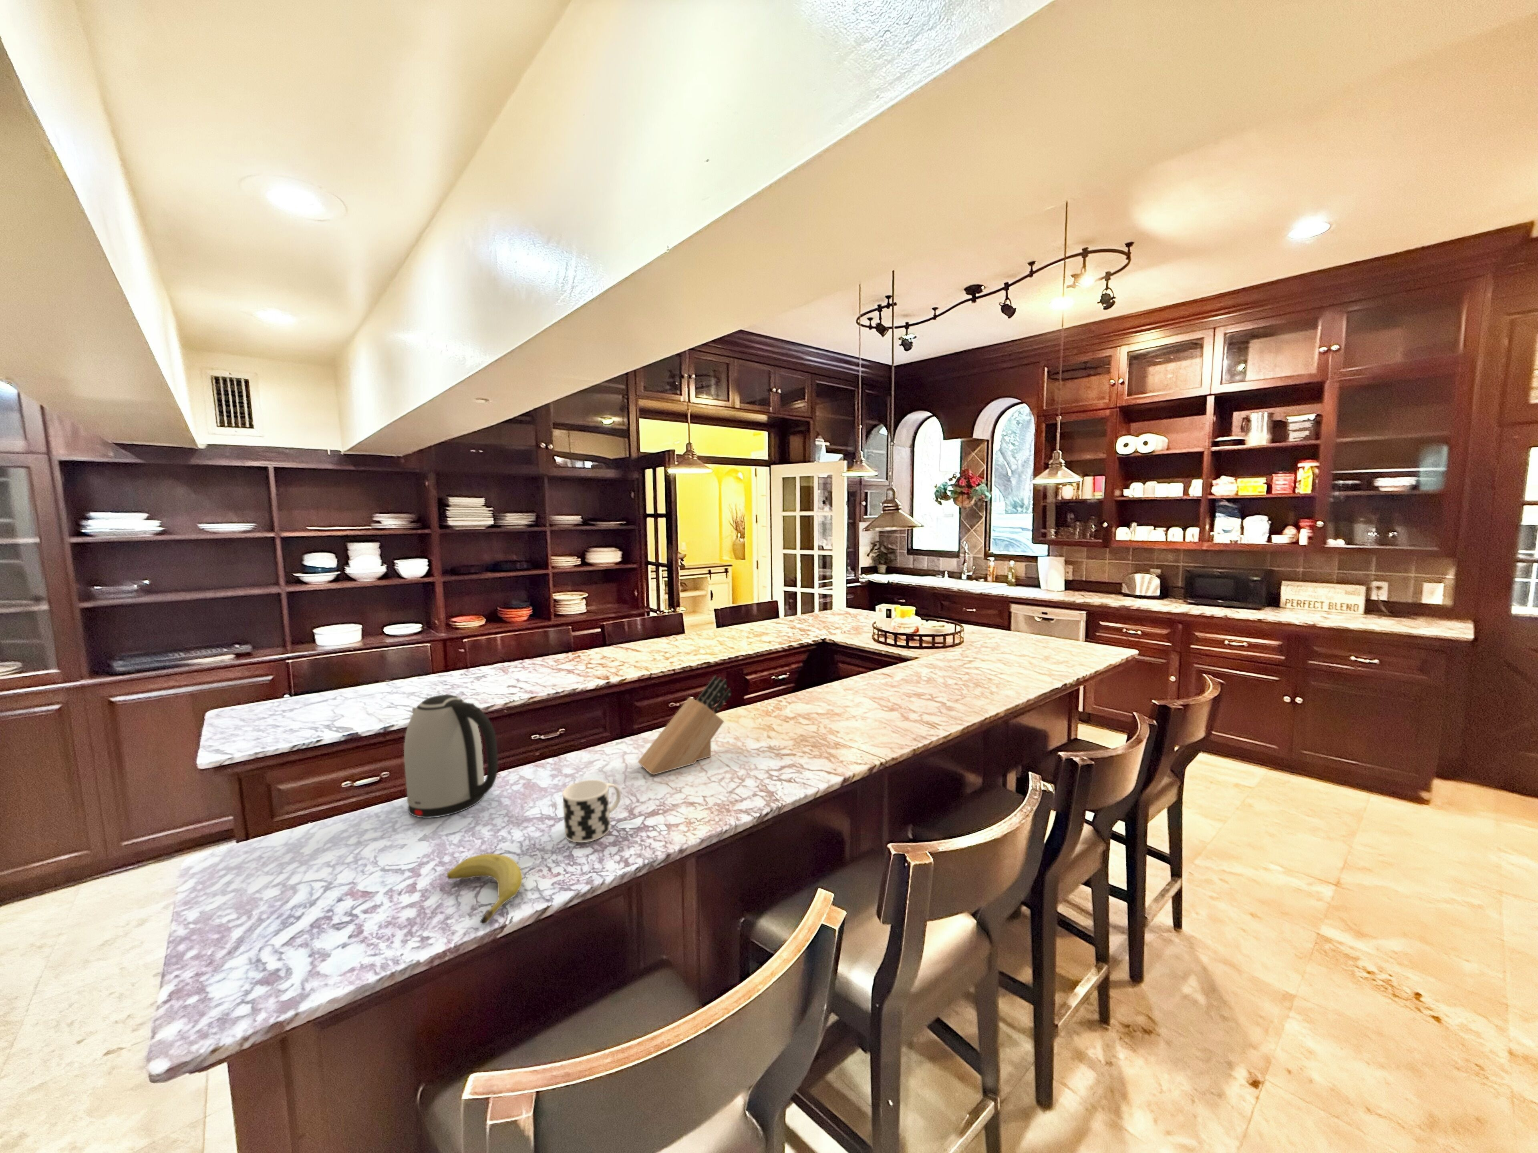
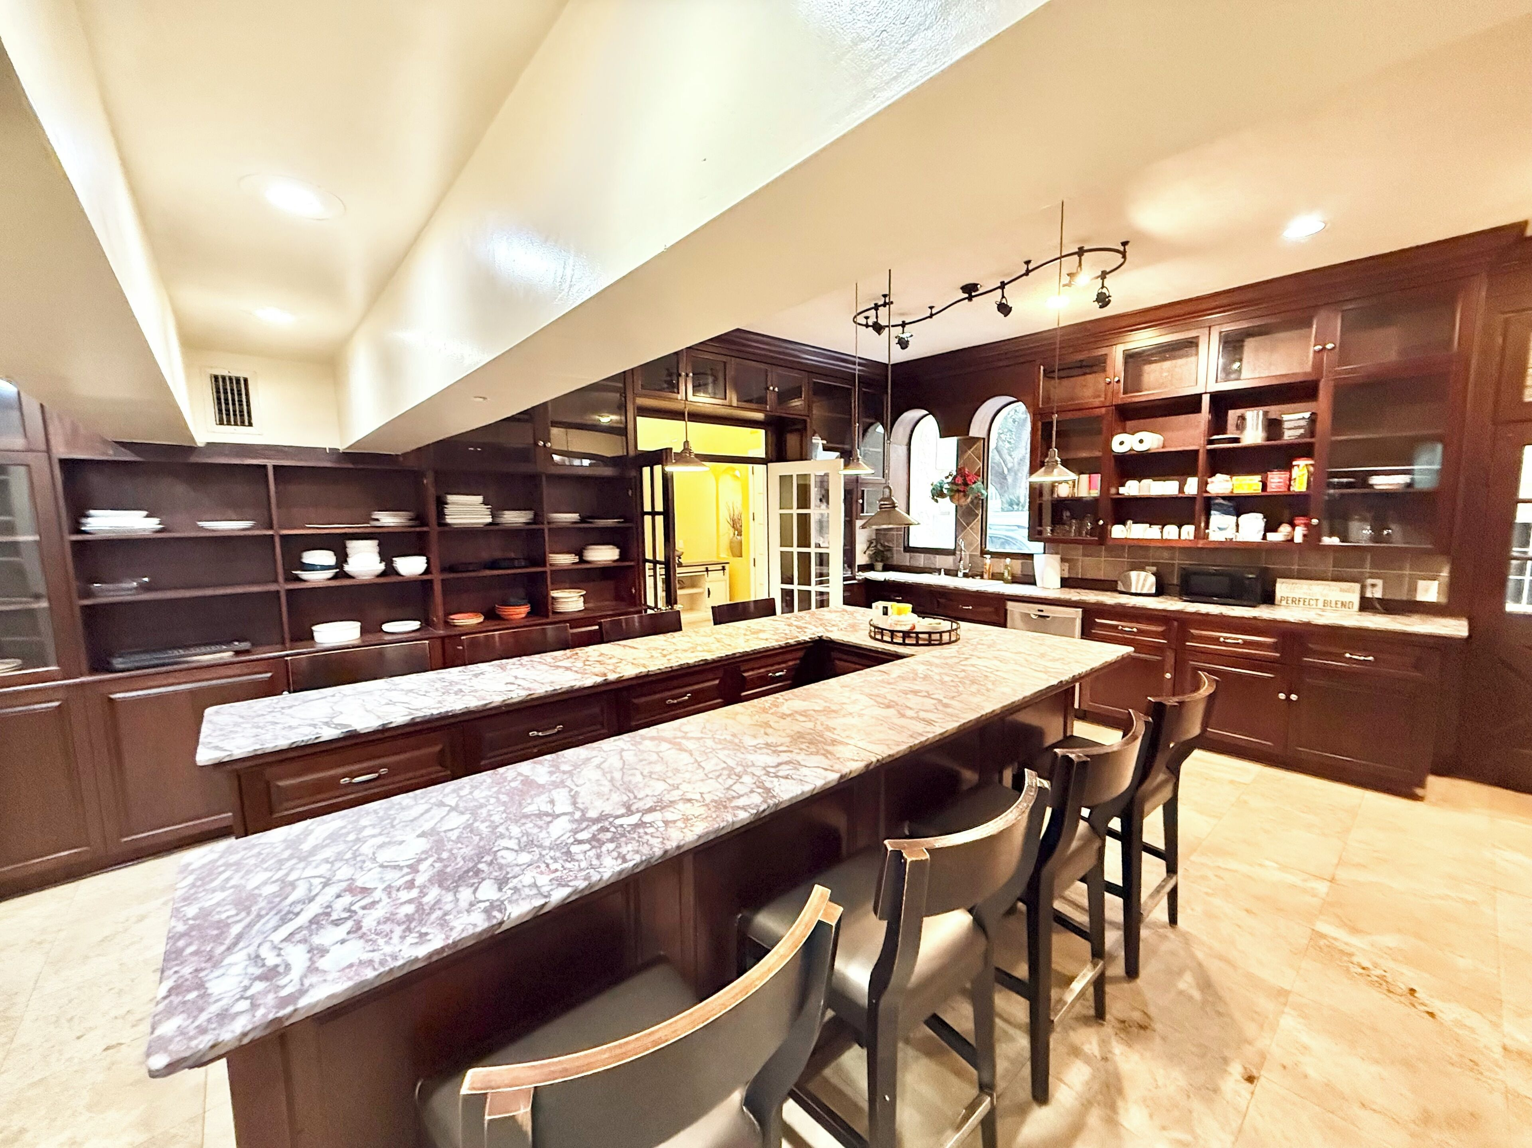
- cup [562,780,621,843]
- knife block [637,676,731,775]
- fruit [446,854,523,925]
- kettle [403,694,498,819]
